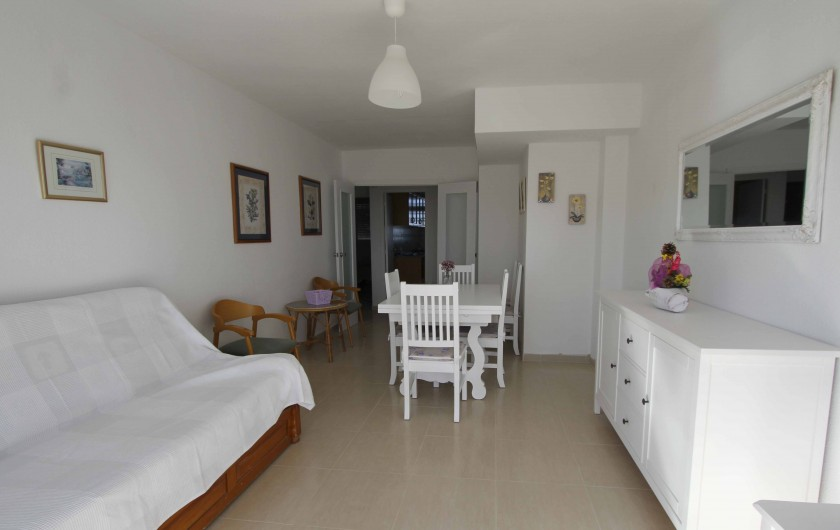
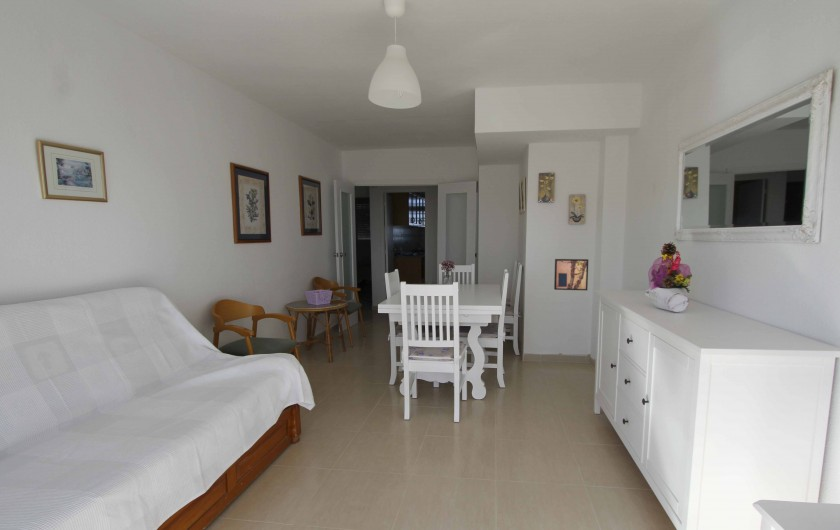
+ wall art [553,258,589,291]
